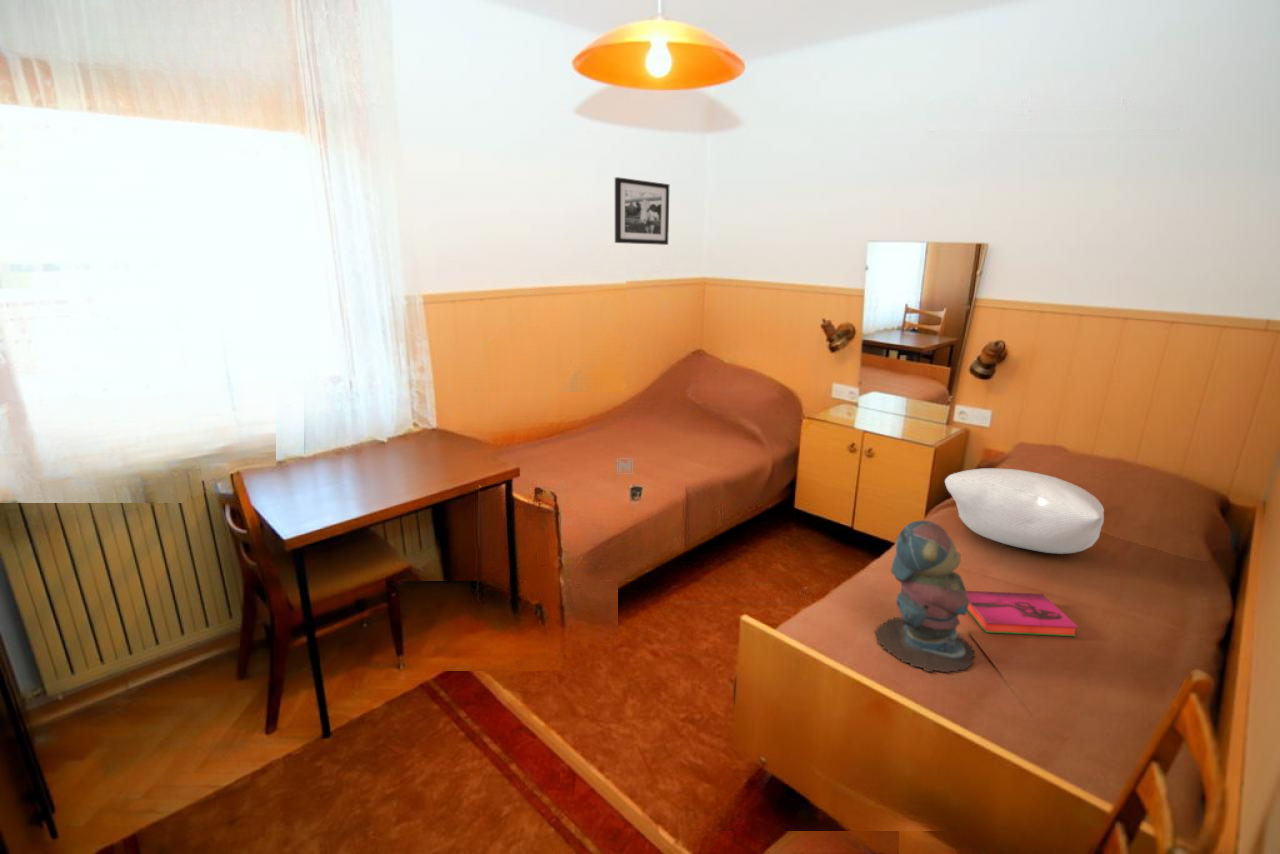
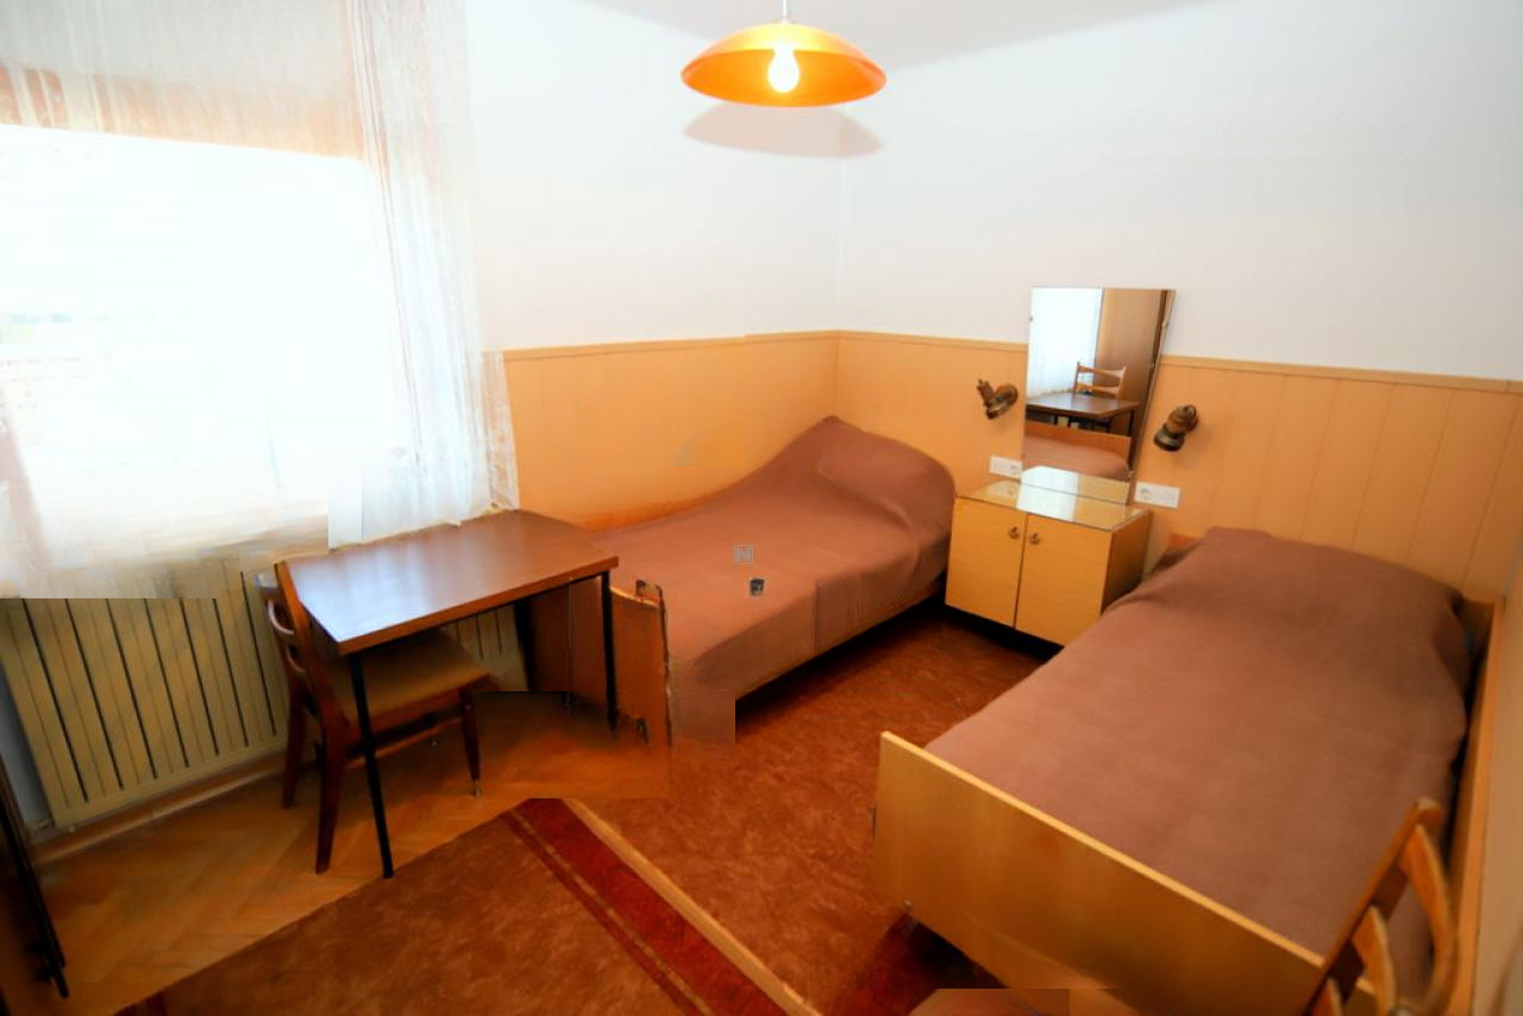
- picture frame [614,176,670,246]
- pillow [944,467,1105,555]
- hardback book [966,590,1079,637]
- teddy bear [874,519,977,674]
